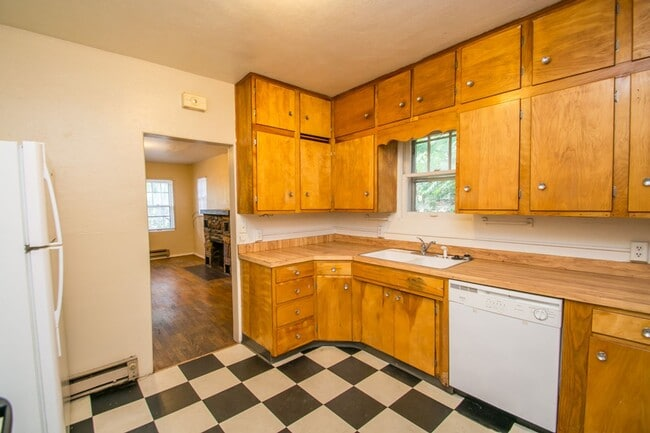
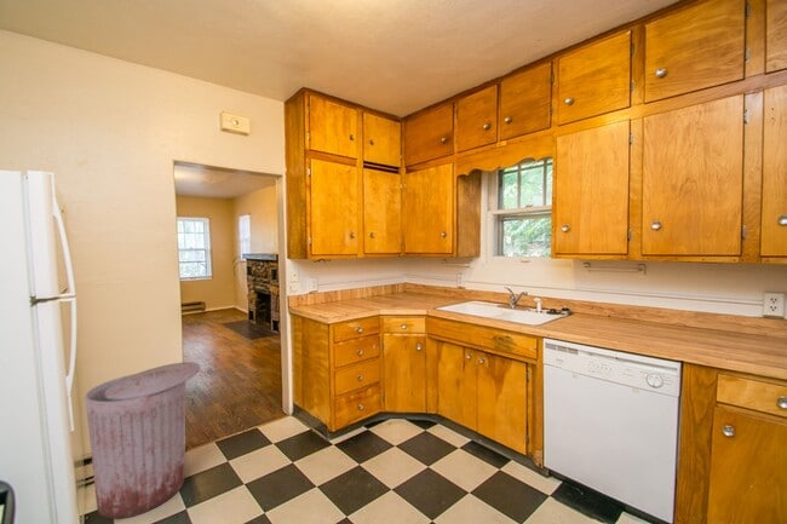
+ trash can [84,361,201,520]
